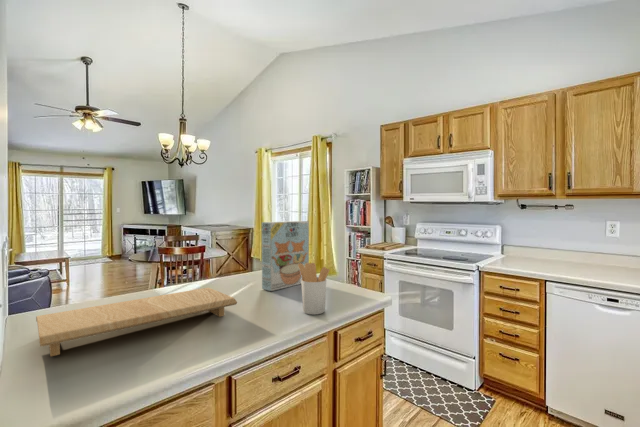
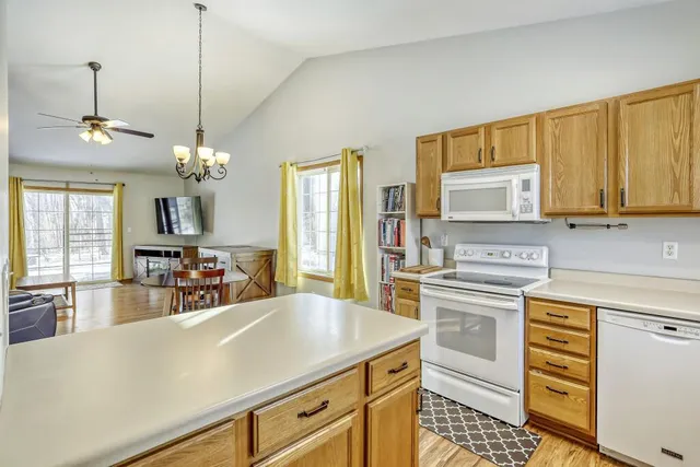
- cereal box [261,220,310,292]
- cutting board [35,287,238,357]
- utensil holder [298,262,330,315]
